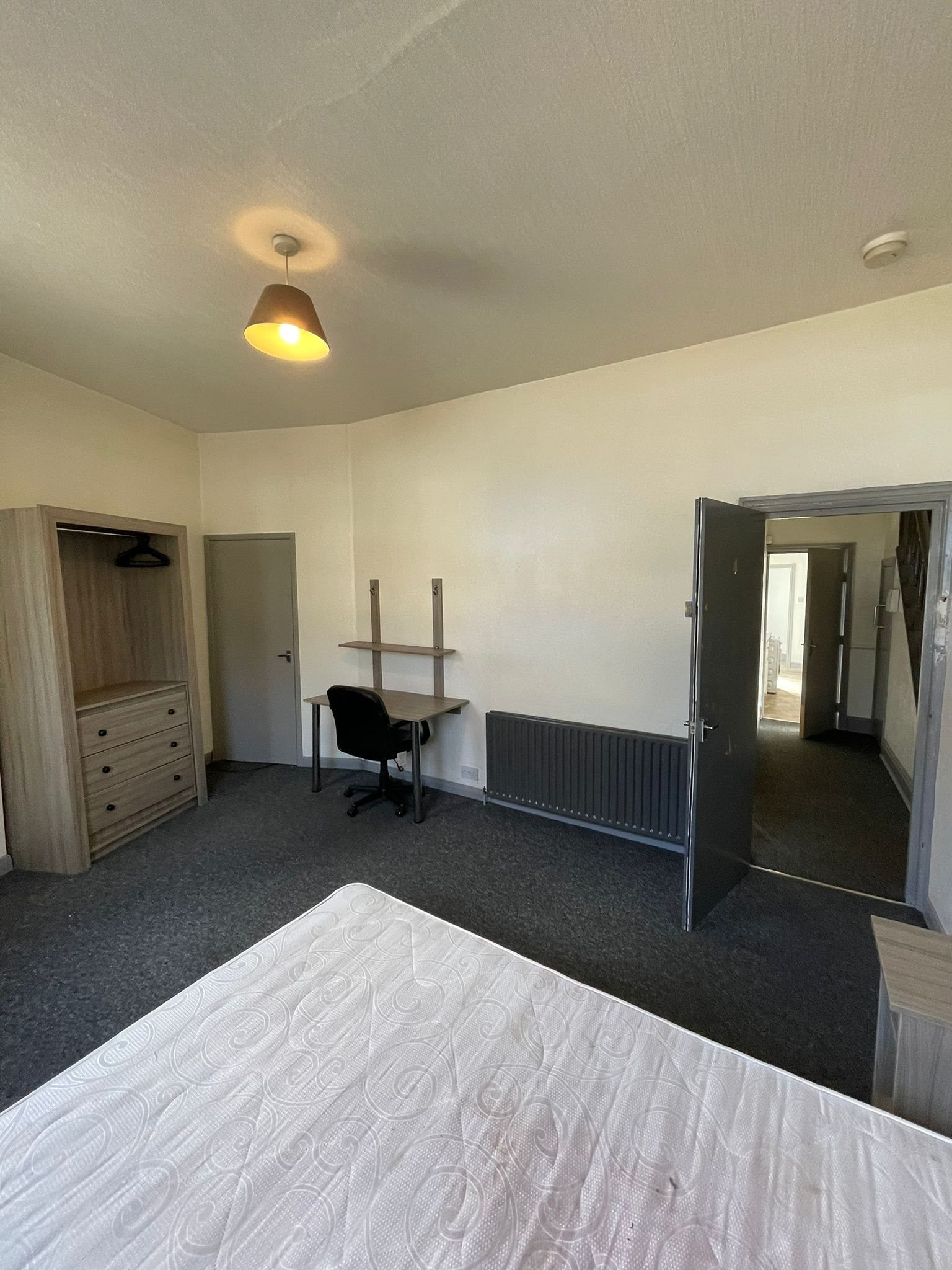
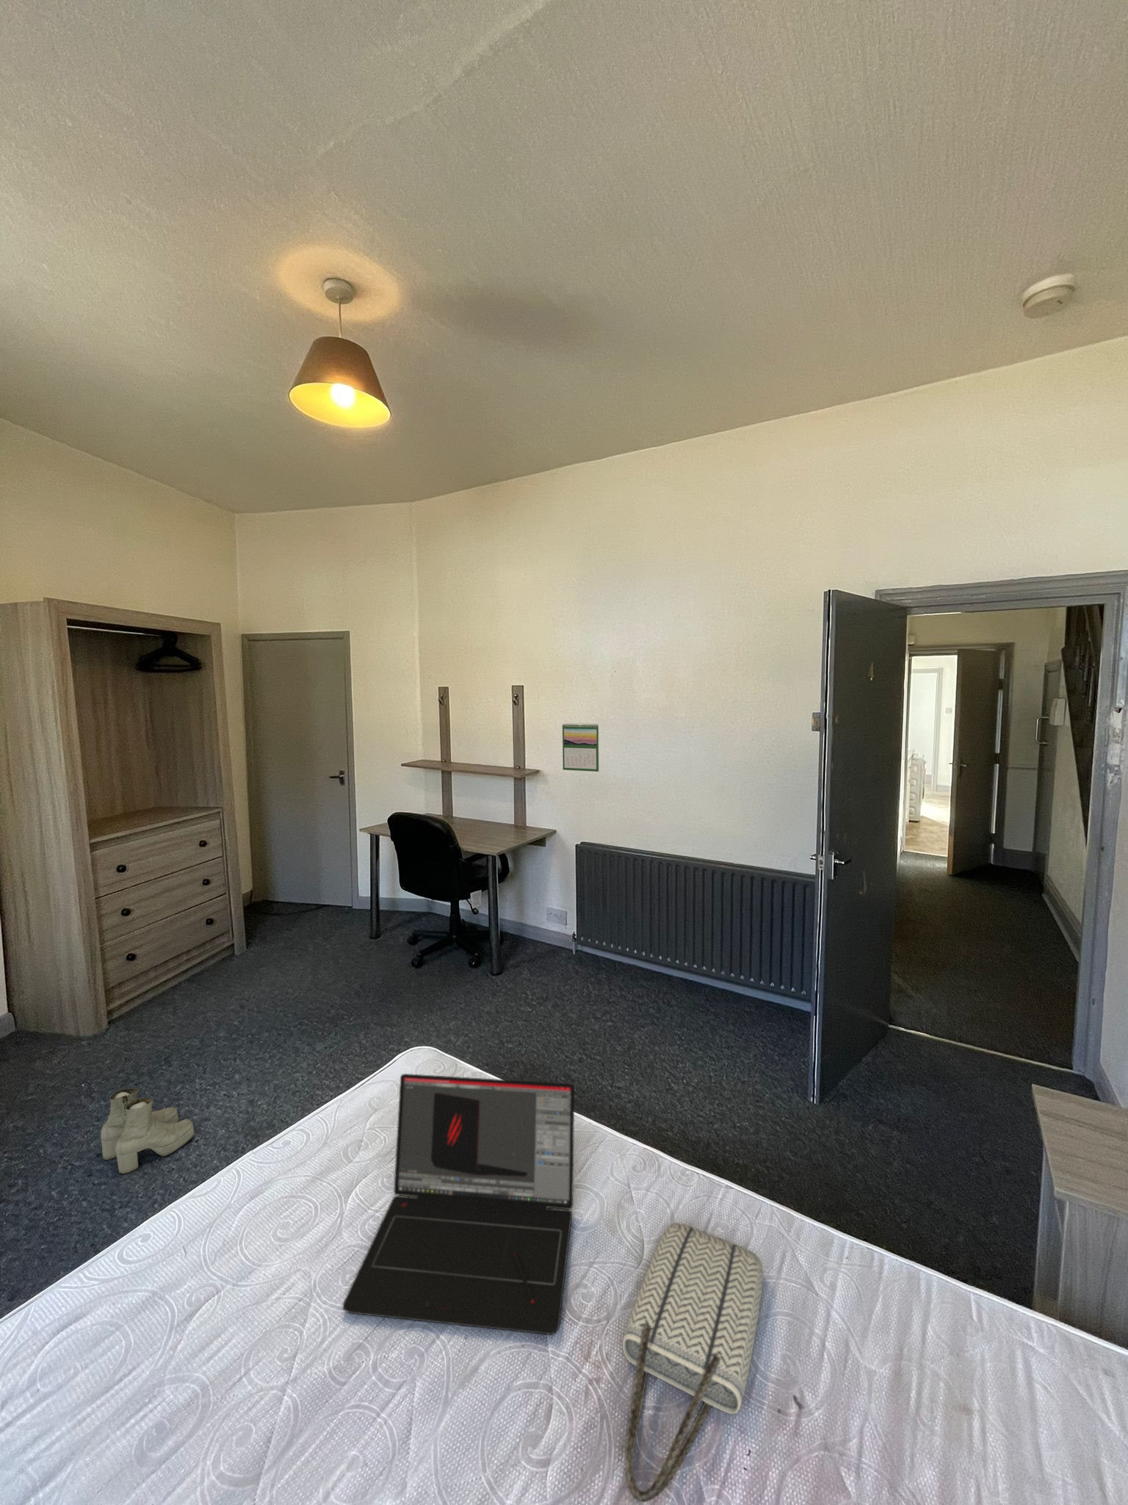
+ boots [100,1087,194,1176]
+ calendar [562,723,600,773]
+ tote bag [622,1222,764,1503]
+ laptop [342,1072,575,1336]
